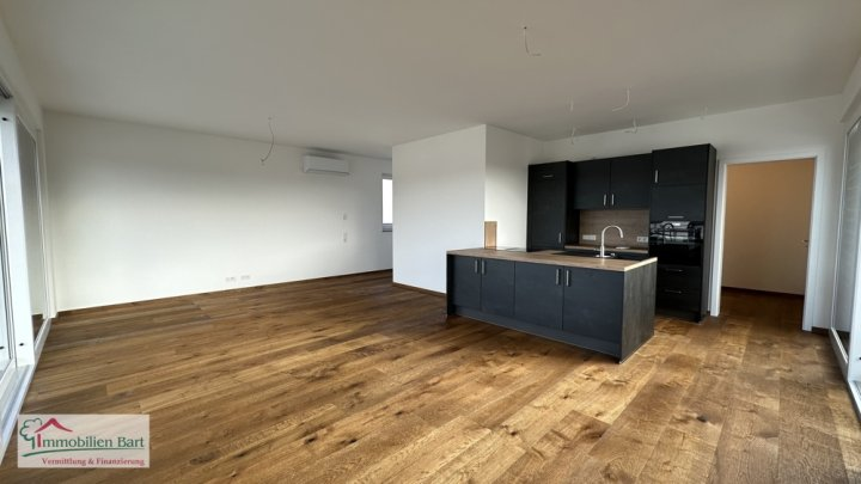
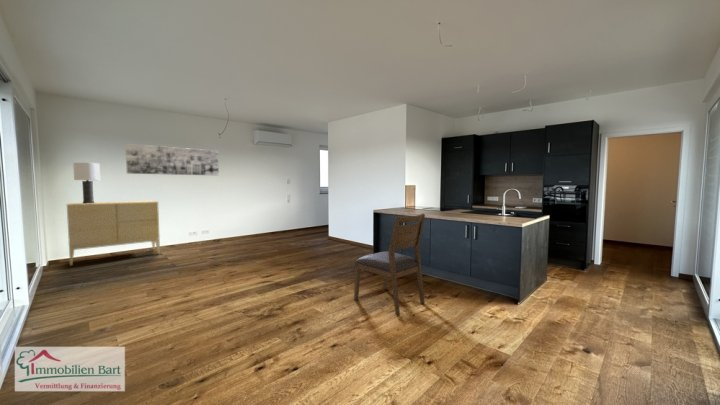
+ lamp [72,162,101,204]
+ wall art [125,143,220,177]
+ sideboard [66,200,161,266]
+ chair [353,213,426,316]
